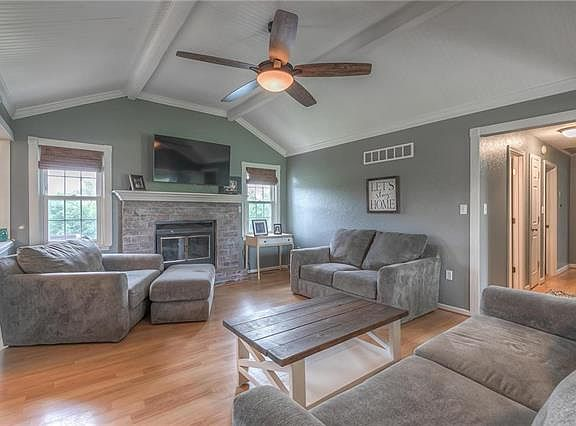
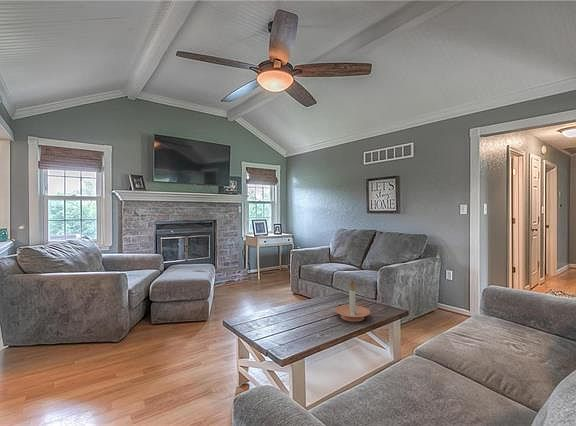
+ candle holder [334,279,371,322]
